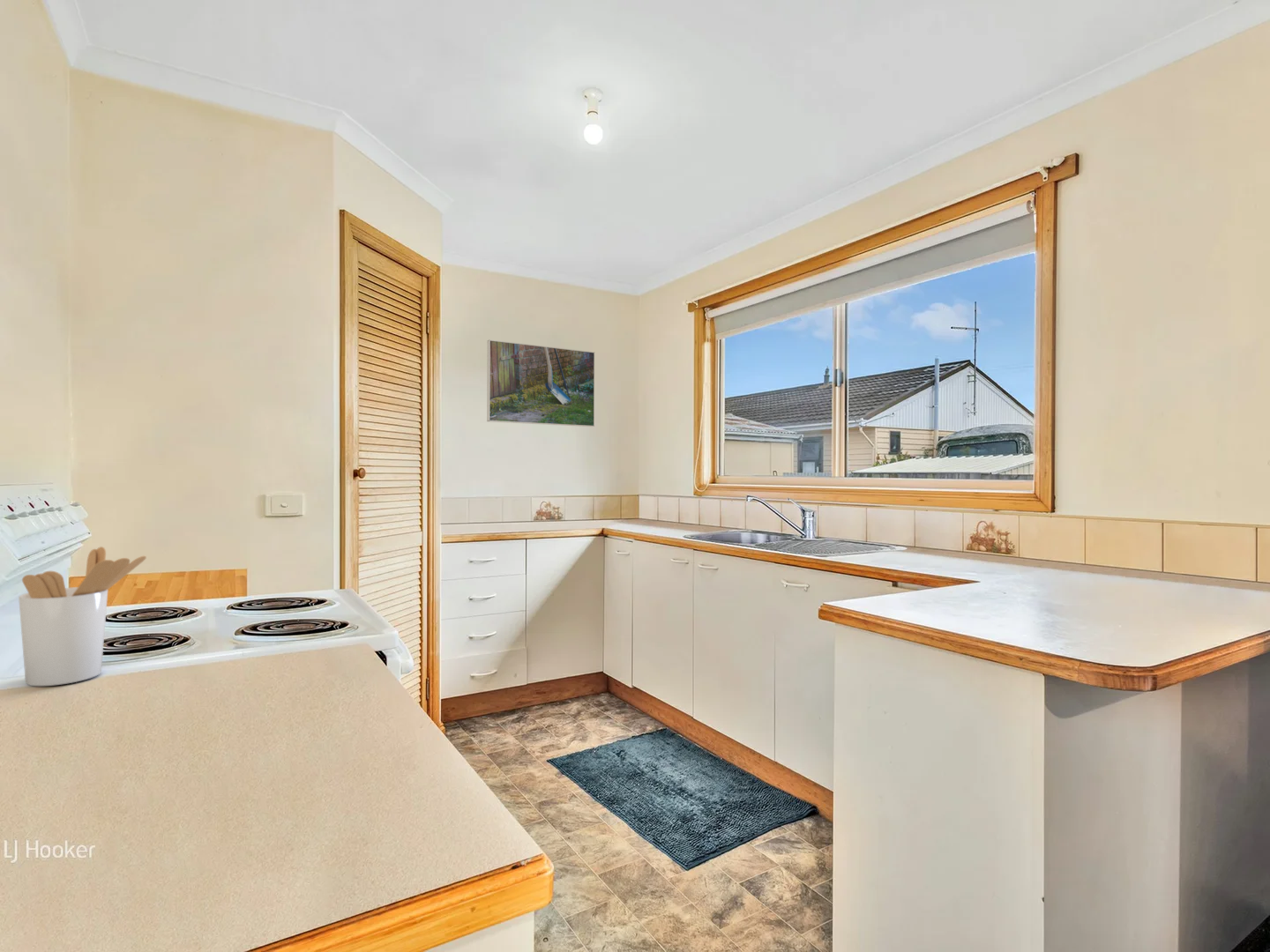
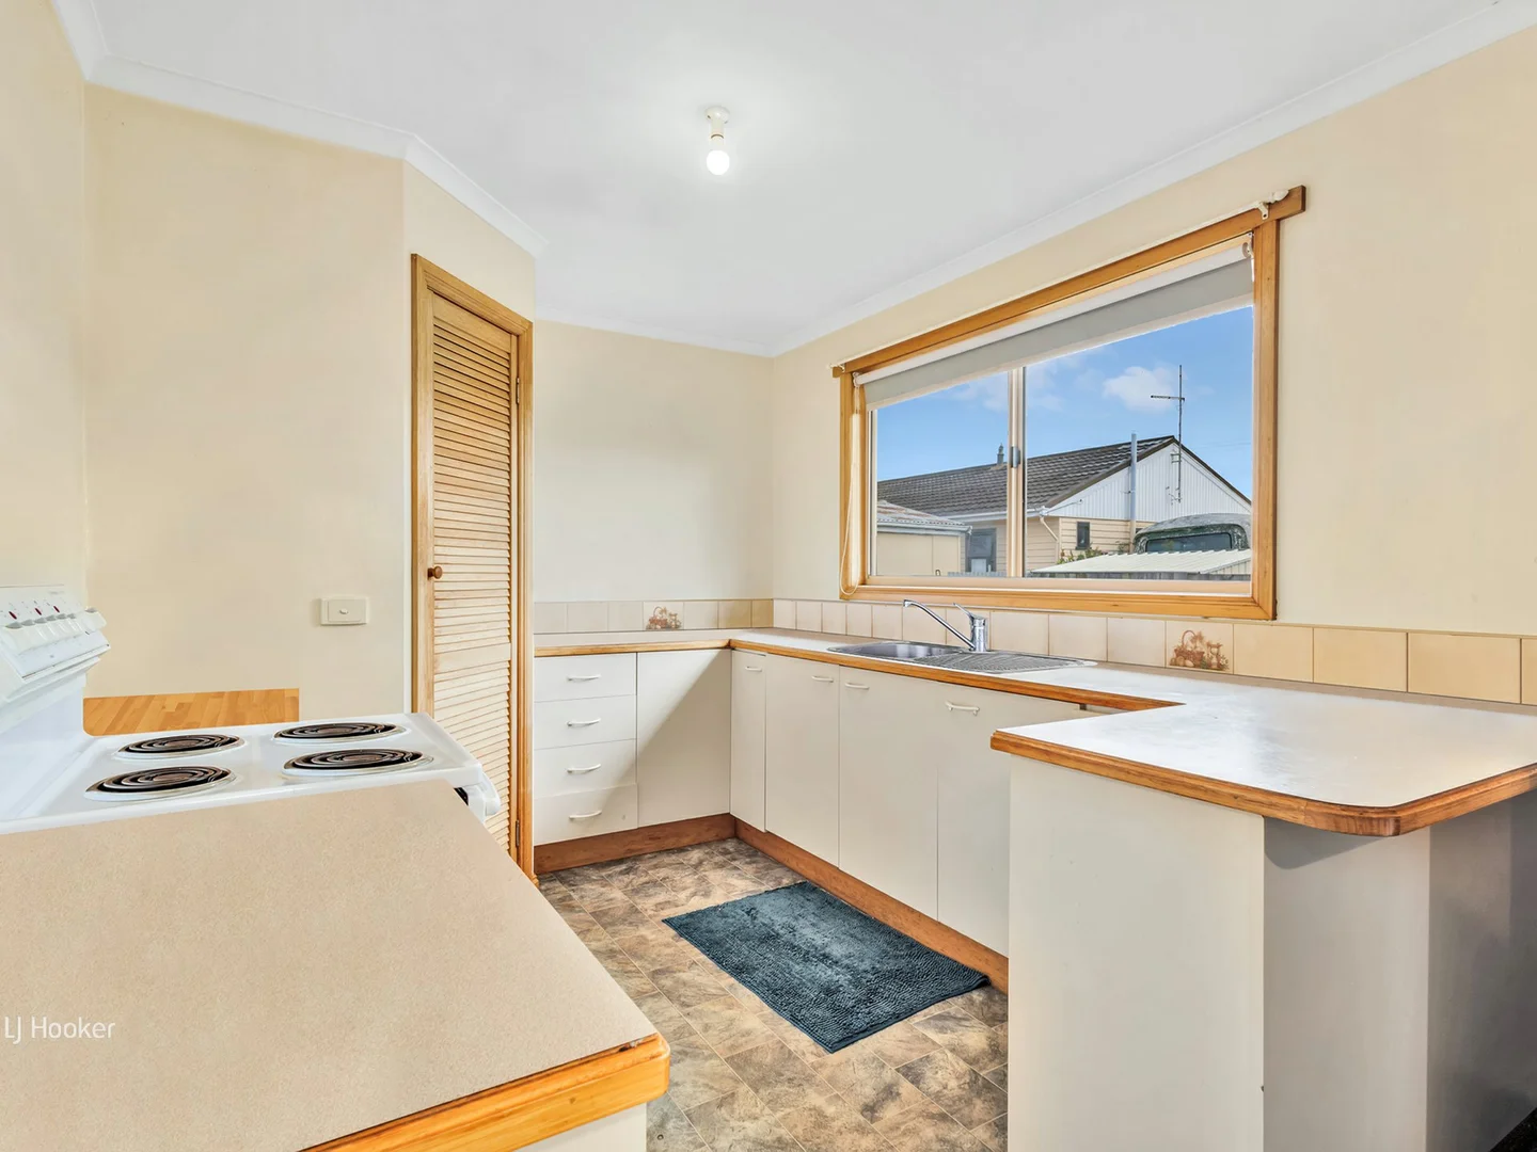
- utensil holder [18,546,147,687]
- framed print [486,339,595,428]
